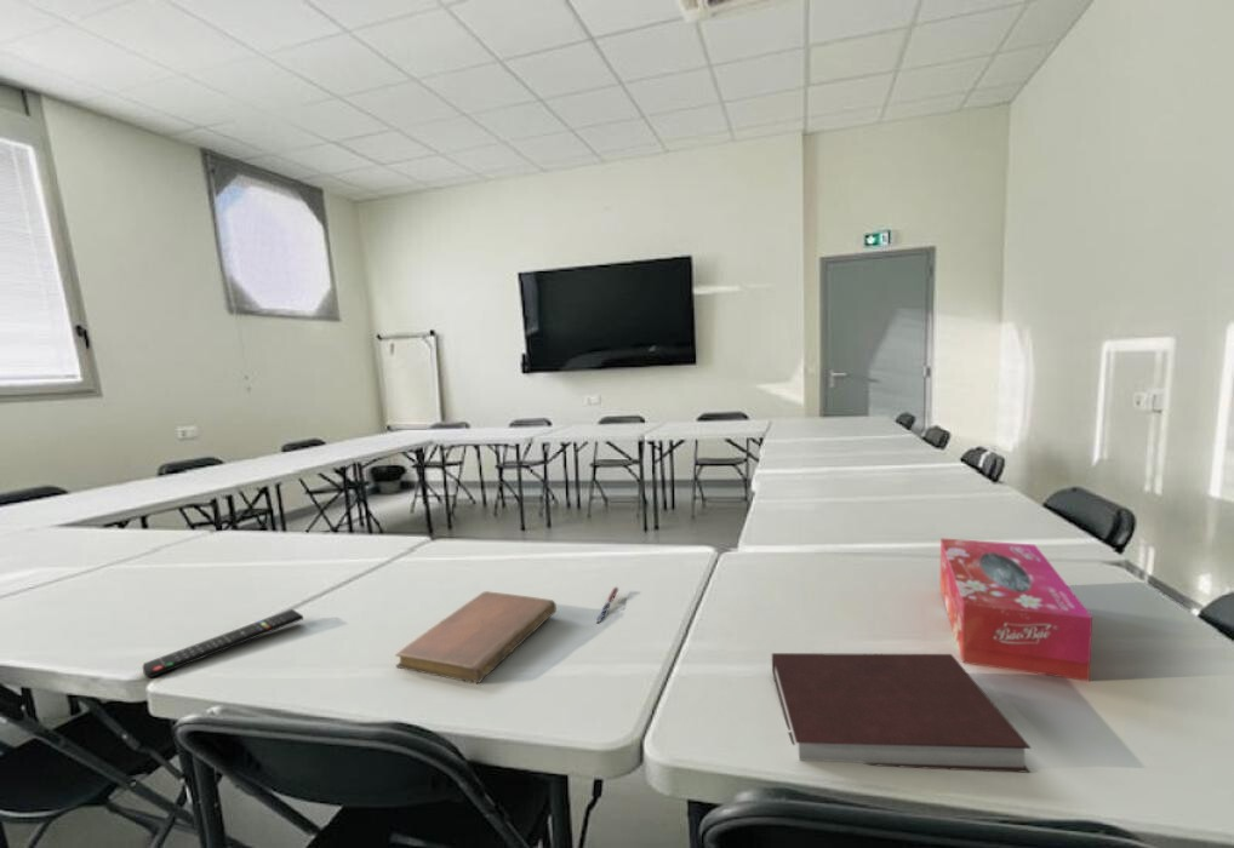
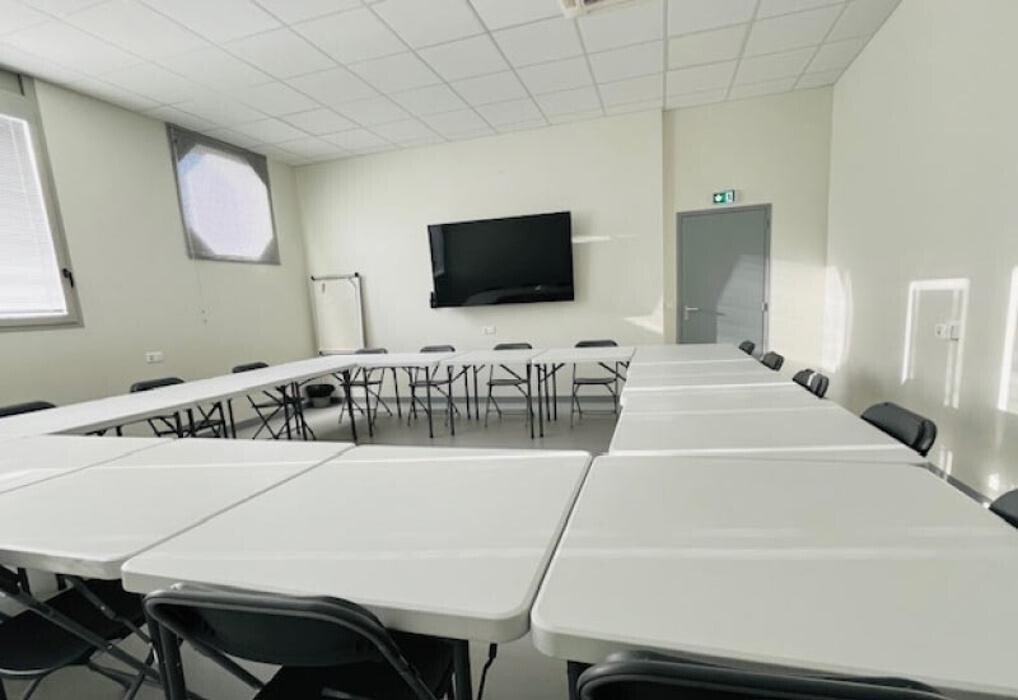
- notebook [394,590,558,684]
- pen [595,586,621,624]
- notebook [771,652,1033,774]
- remote control [142,608,304,680]
- tissue box [939,537,1093,682]
